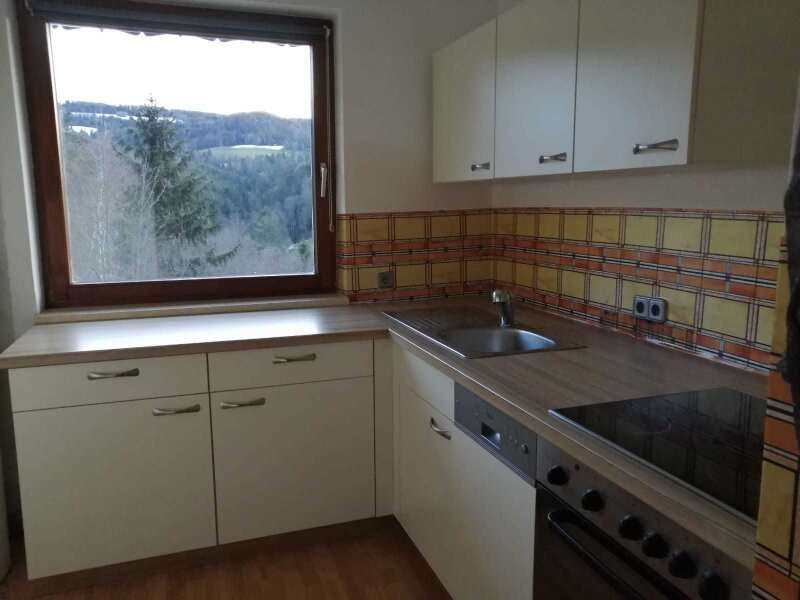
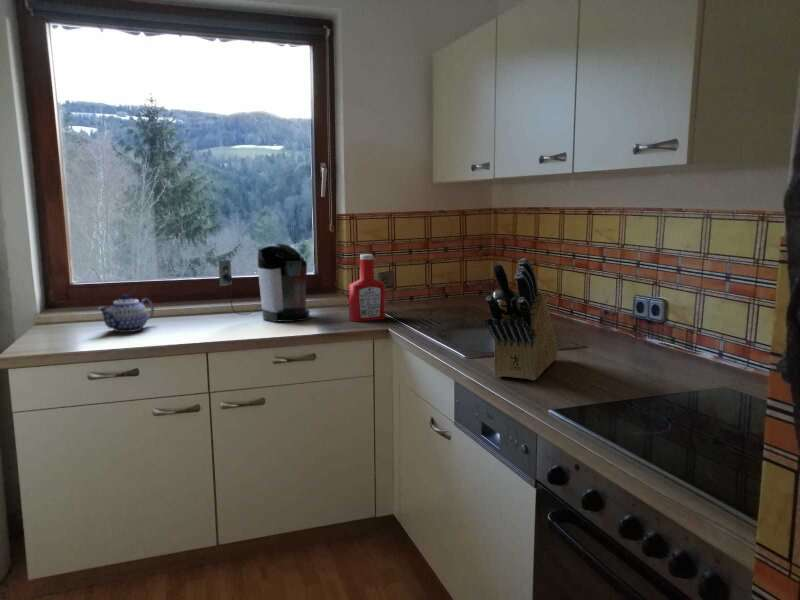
+ teapot [97,294,155,333]
+ soap bottle [348,253,386,323]
+ knife block [484,257,559,381]
+ coffee maker [218,243,311,323]
